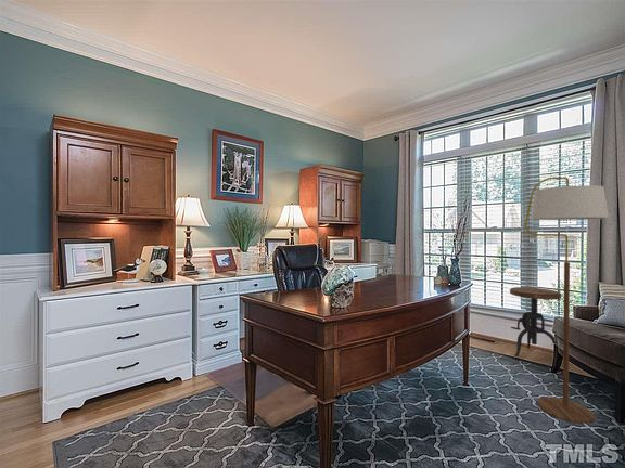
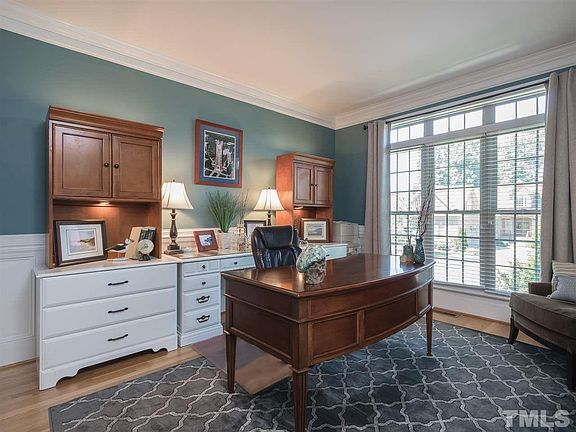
- floor lamp [524,177,610,425]
- side table [509,286,562,358]
